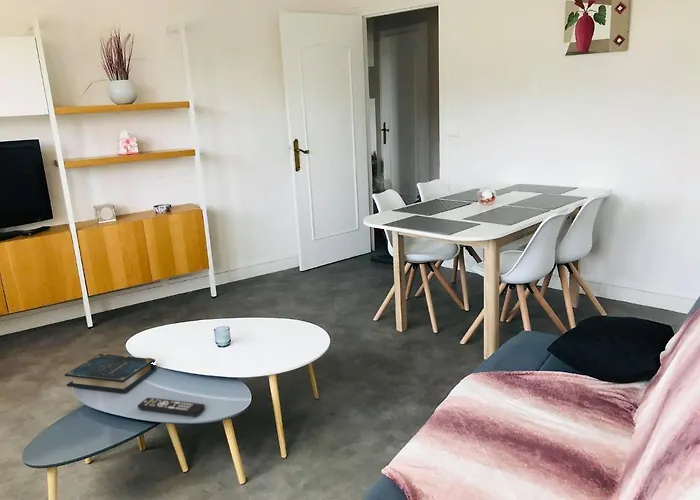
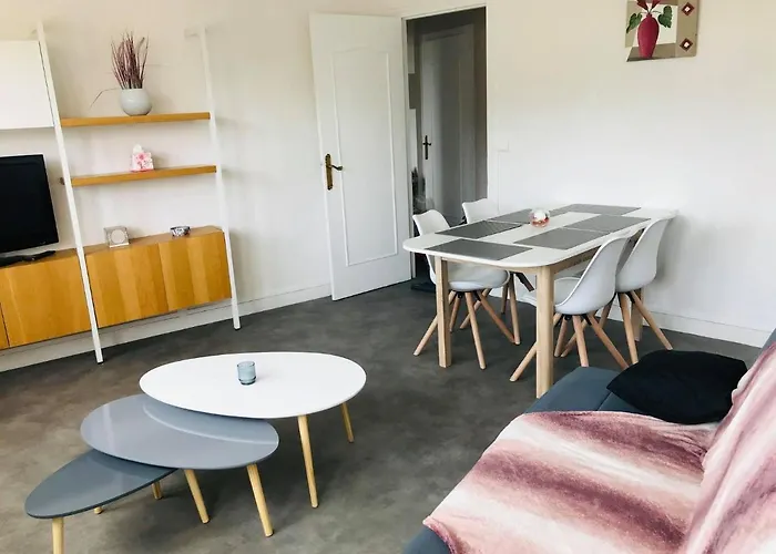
- book [64,353,158,394]
- remote control [137,397,206,417]
